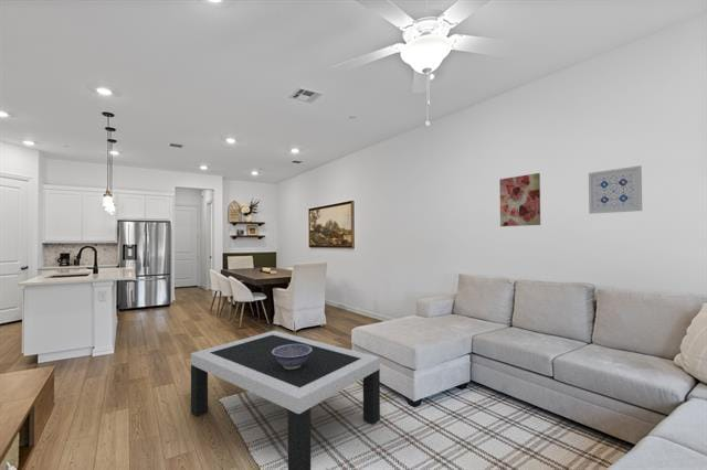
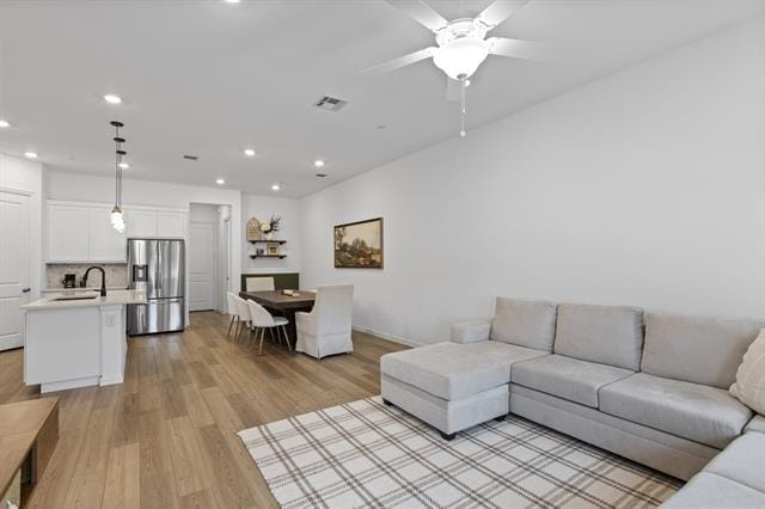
- wall art [498,172,541,227]
- decorative bowl [272,344,313,370]
- coffee table [190,330,381,470]
- wall art [588,164,643,215]
